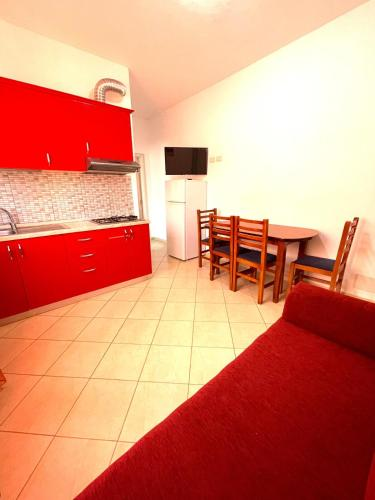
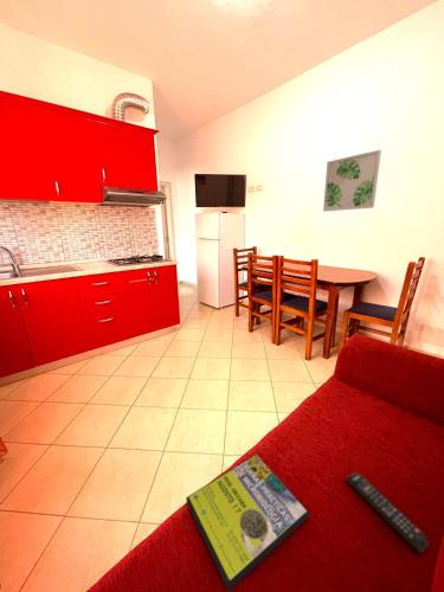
+ remote control [345,471,430,554]
+ wall art [322,149,382,213]
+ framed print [185,452,310,592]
